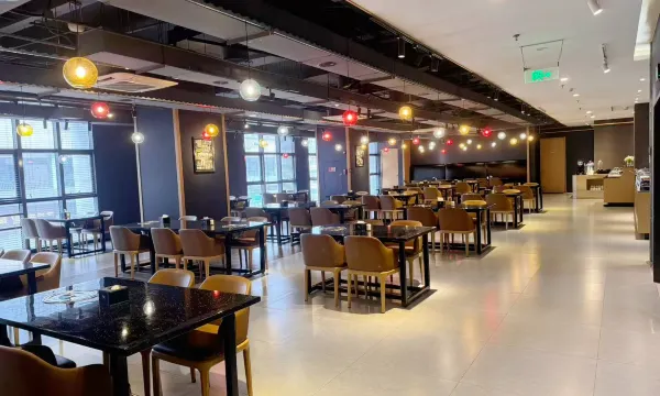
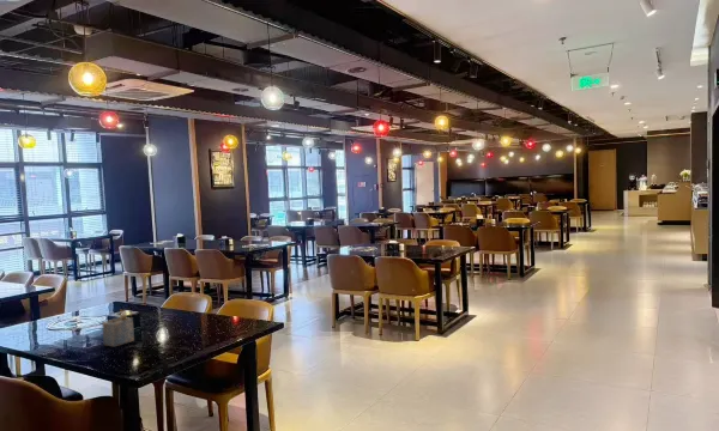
+ napkin holder [101,309,135,348]
